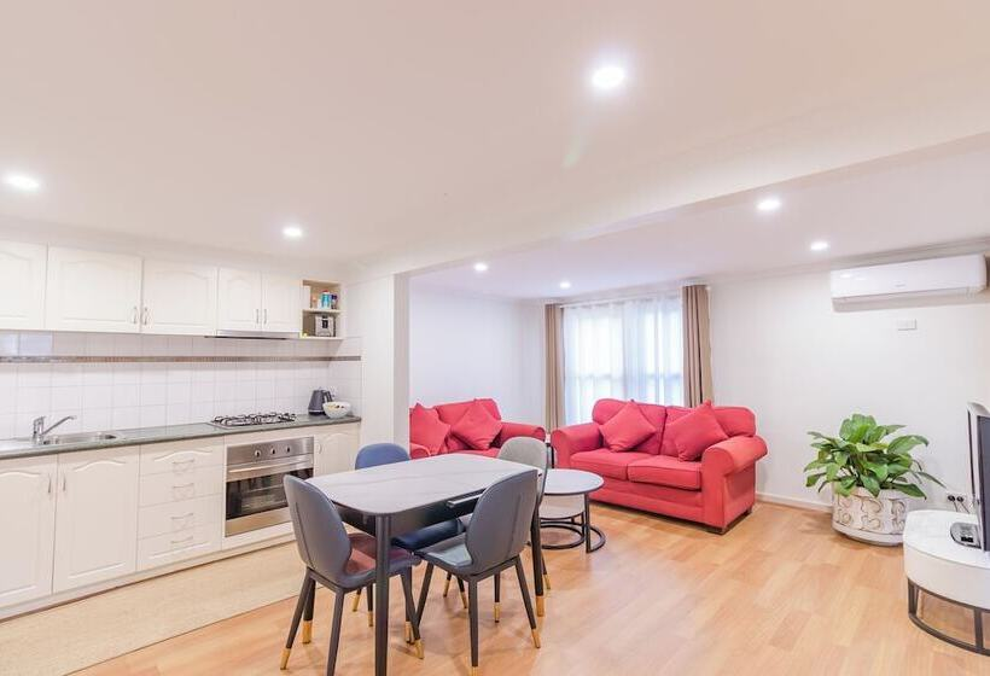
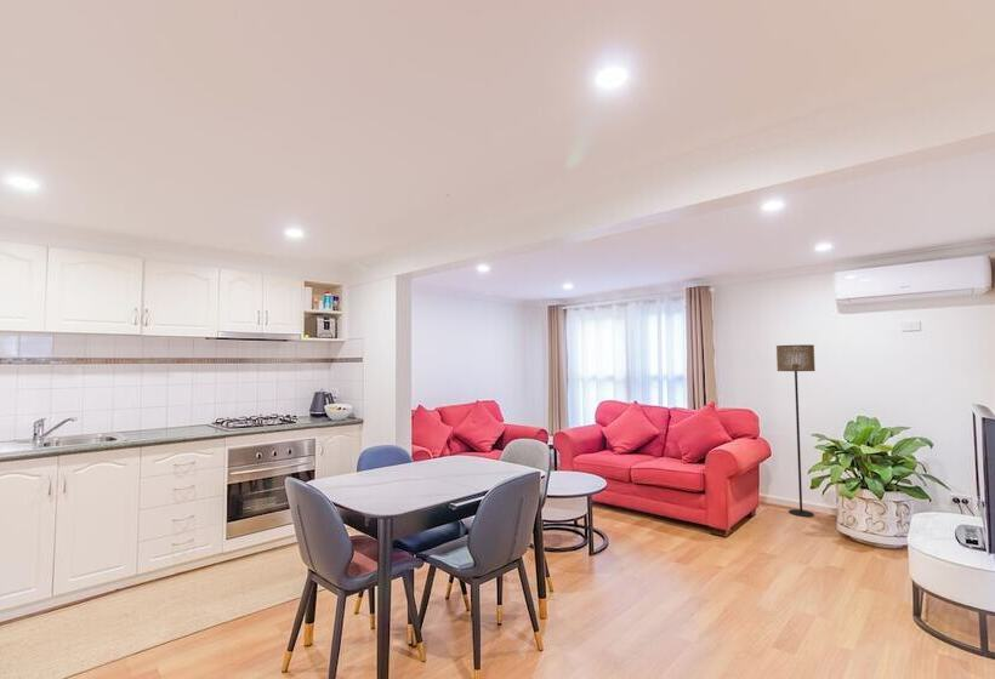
+ floor lamp [775,343,817,518]
